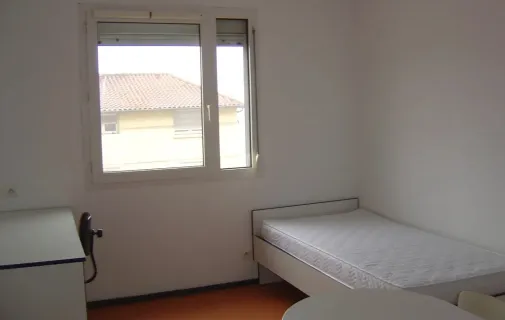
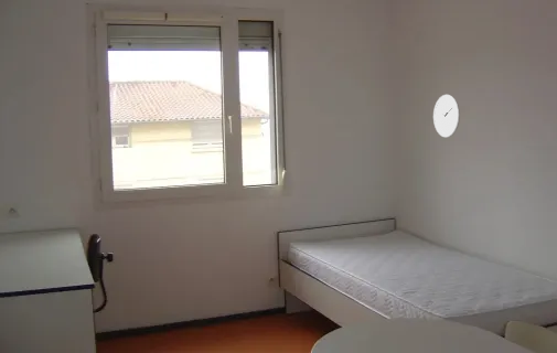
+ wall clock [432,94,461,139]
